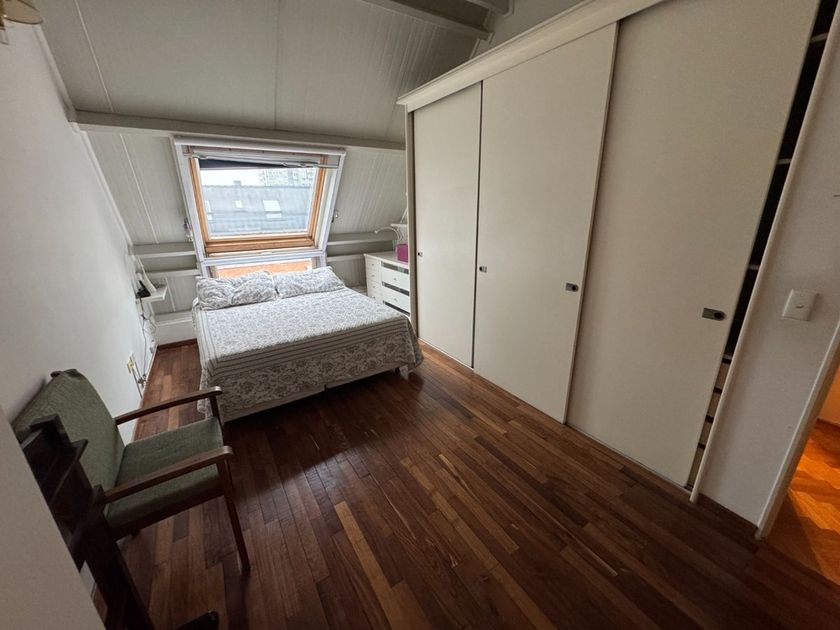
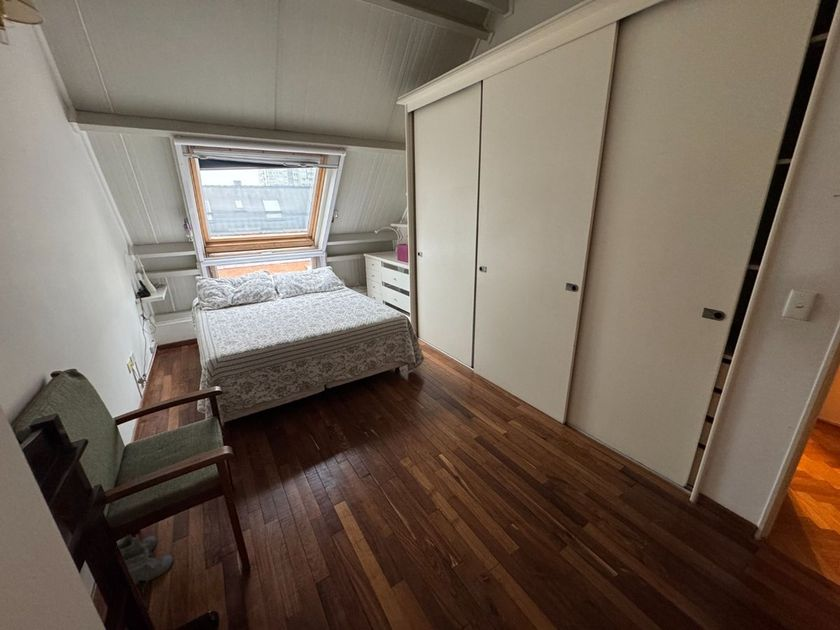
+ boots [117,534,175,592]
